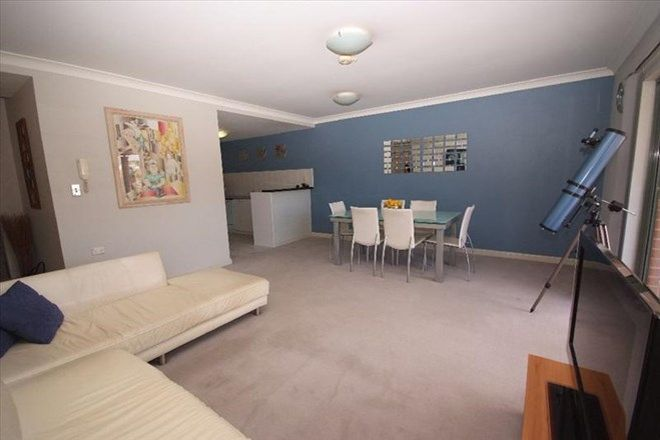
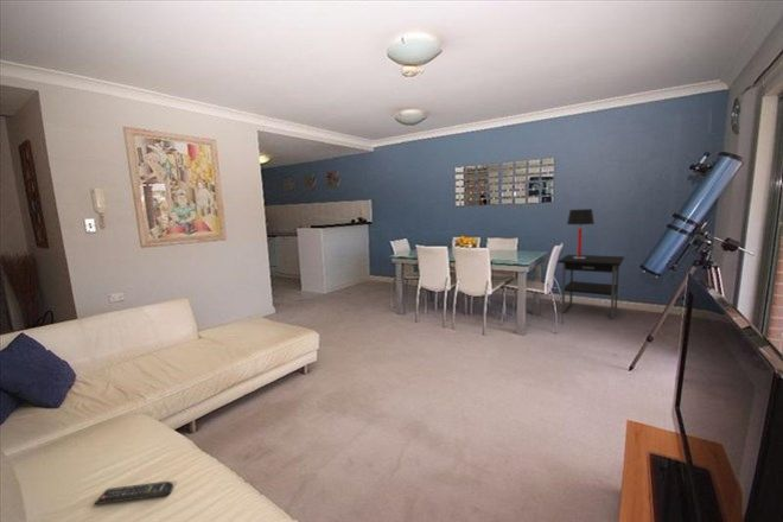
+ remote control [93,480,174,505]
+ table lamp [566,208,596,259]
+ nightstand [556,254,625,320]
